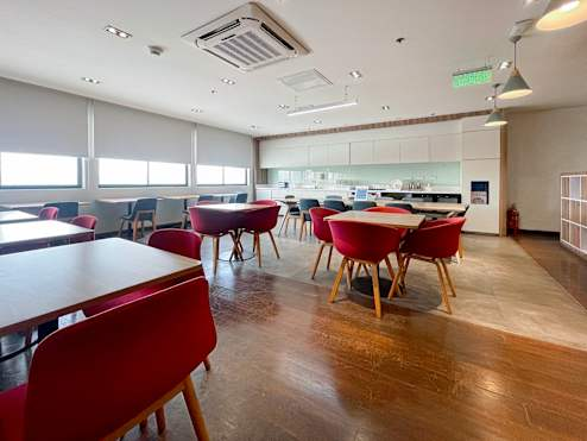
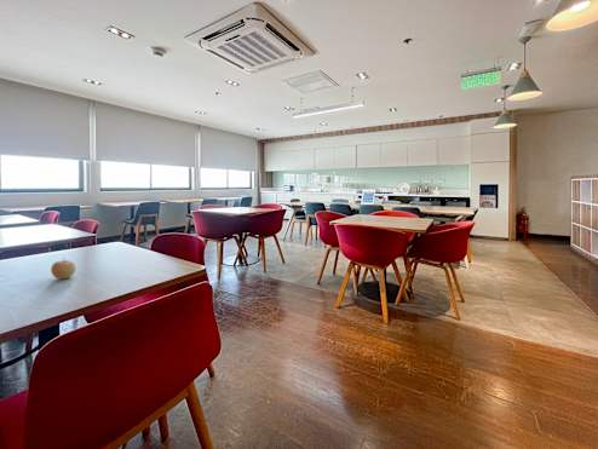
+ fruit [50,257,76,280]
